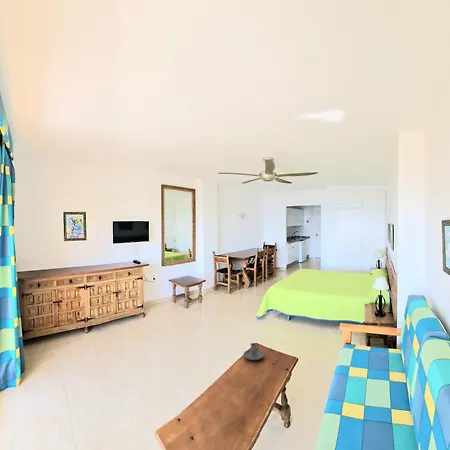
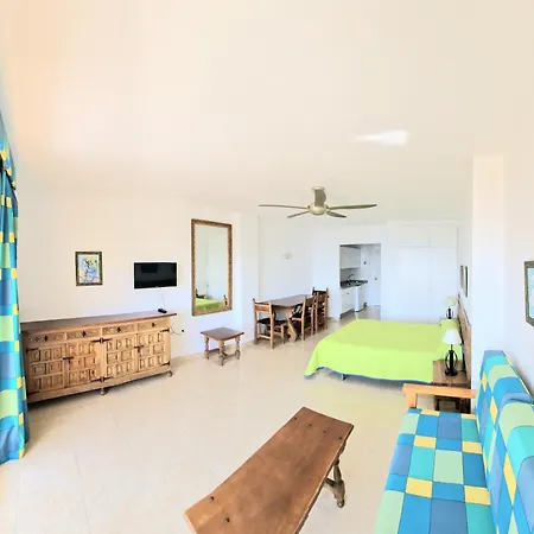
- candle holder [243,342,265,361]
